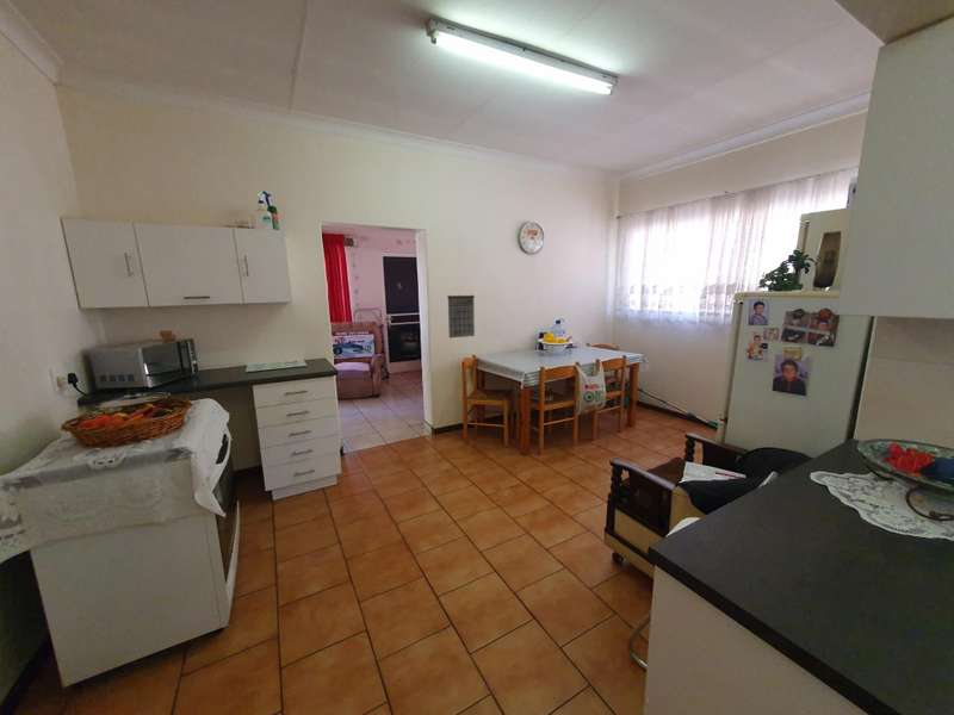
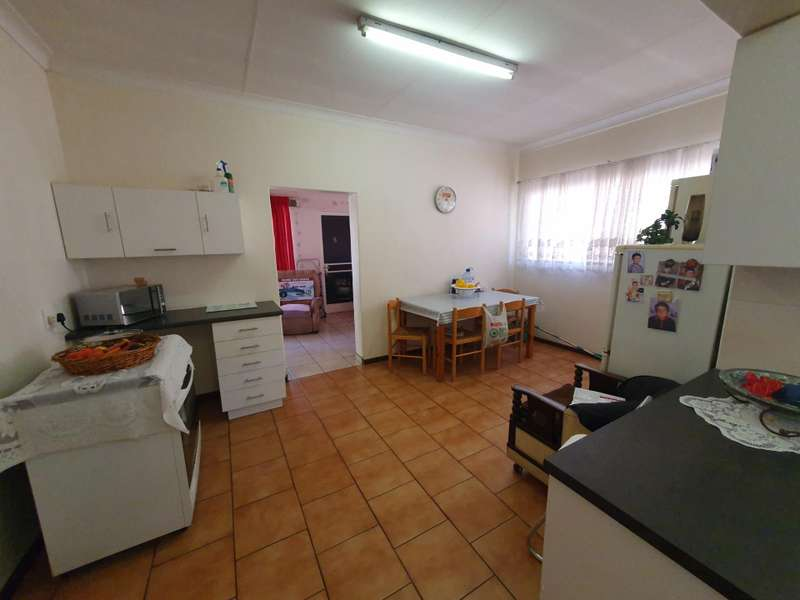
- calendar [446,286,476,340]
